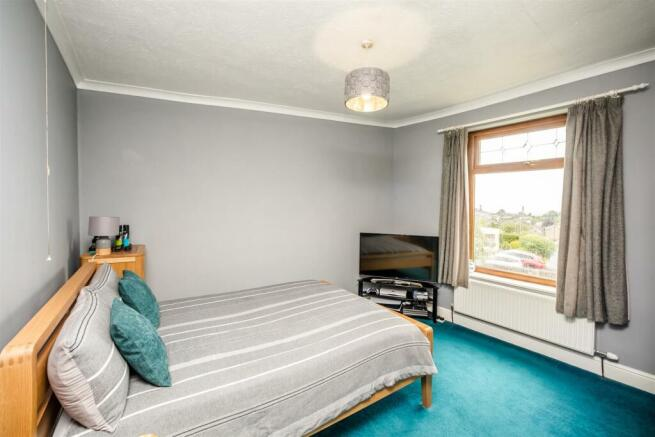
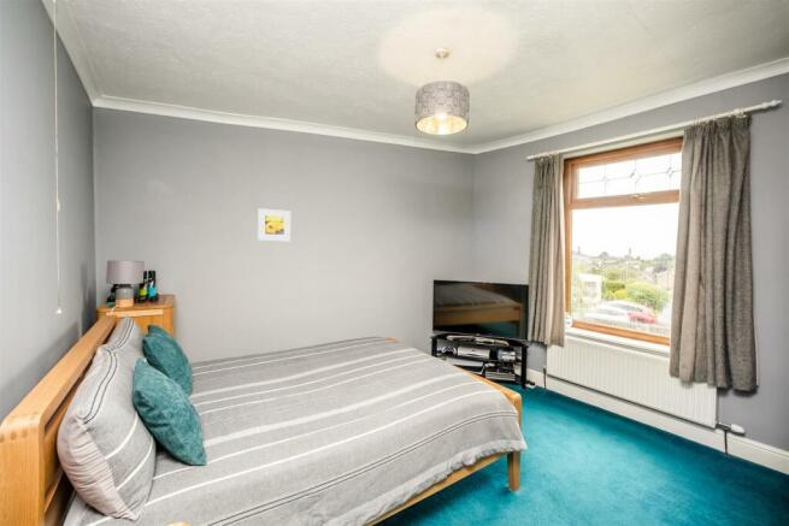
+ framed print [257,207,292,242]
